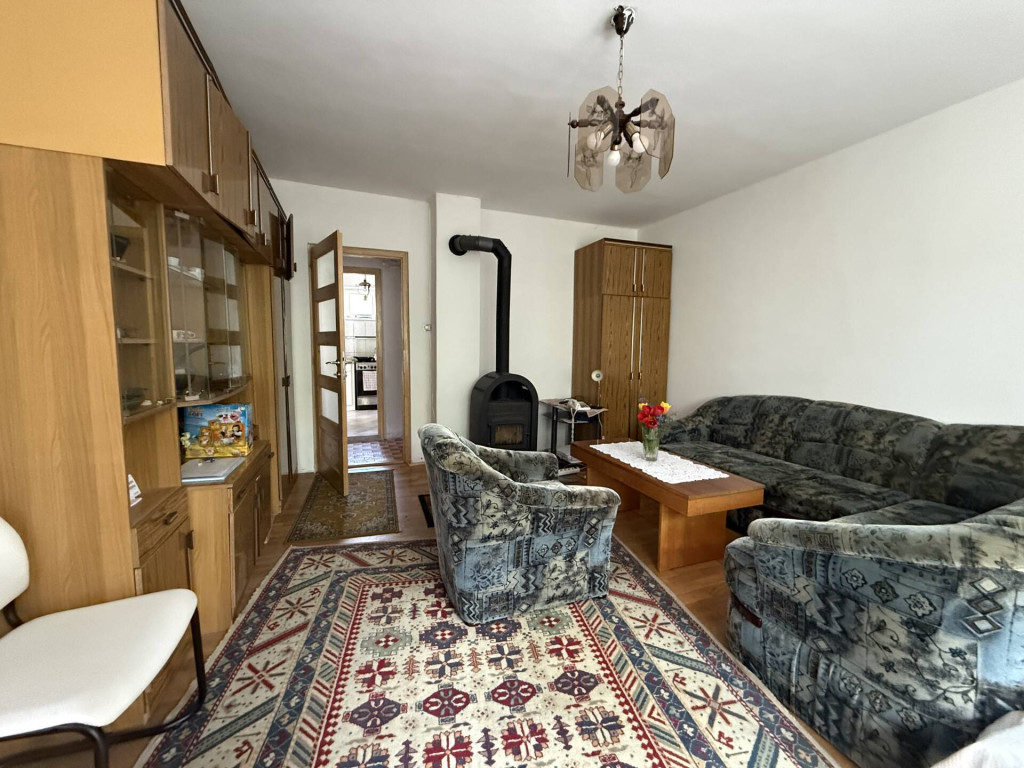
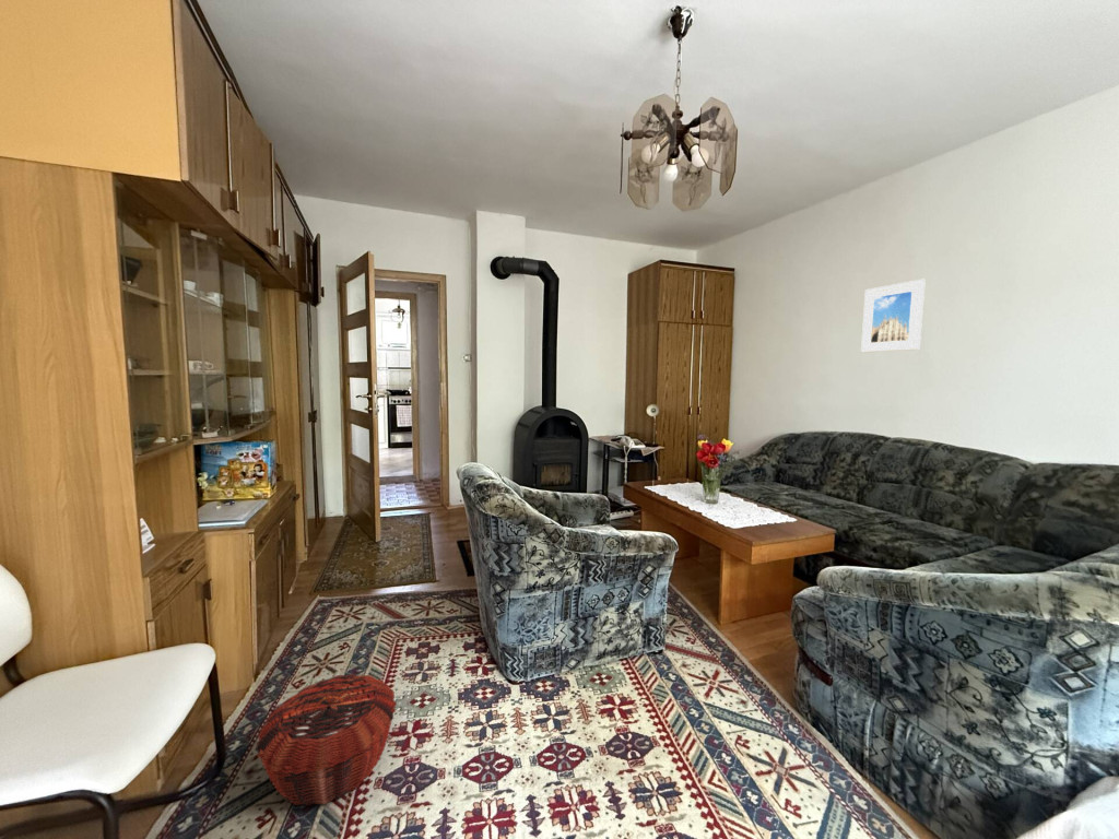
+ woven basket [255,673,398,806]
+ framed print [860,279,927,353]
